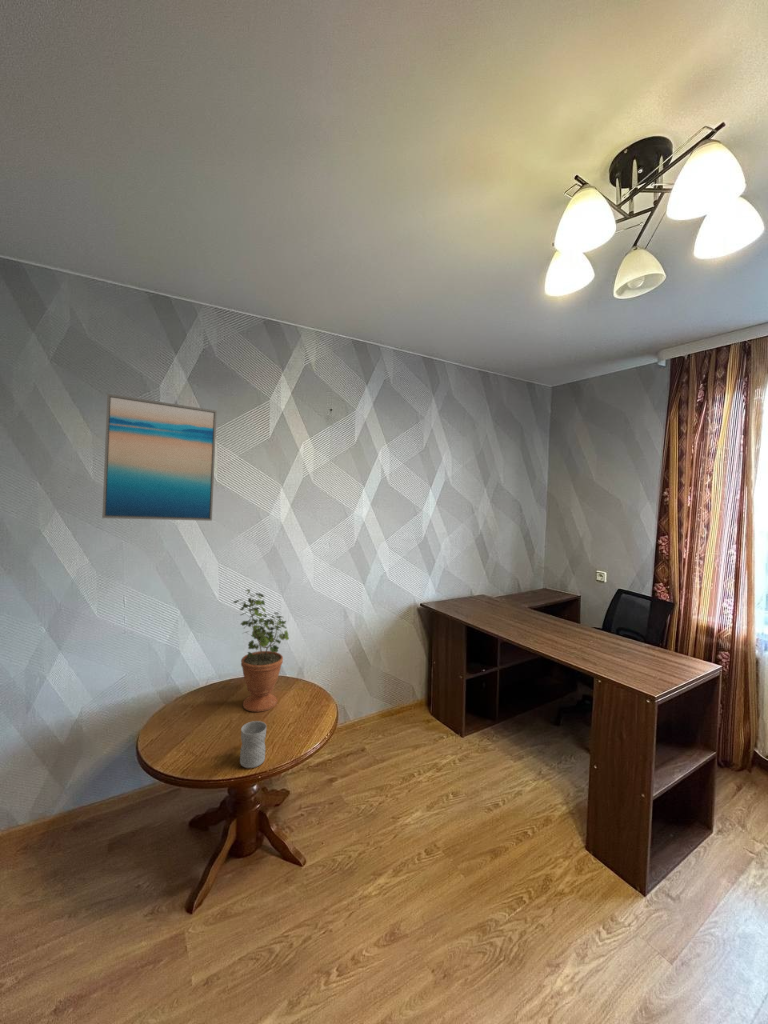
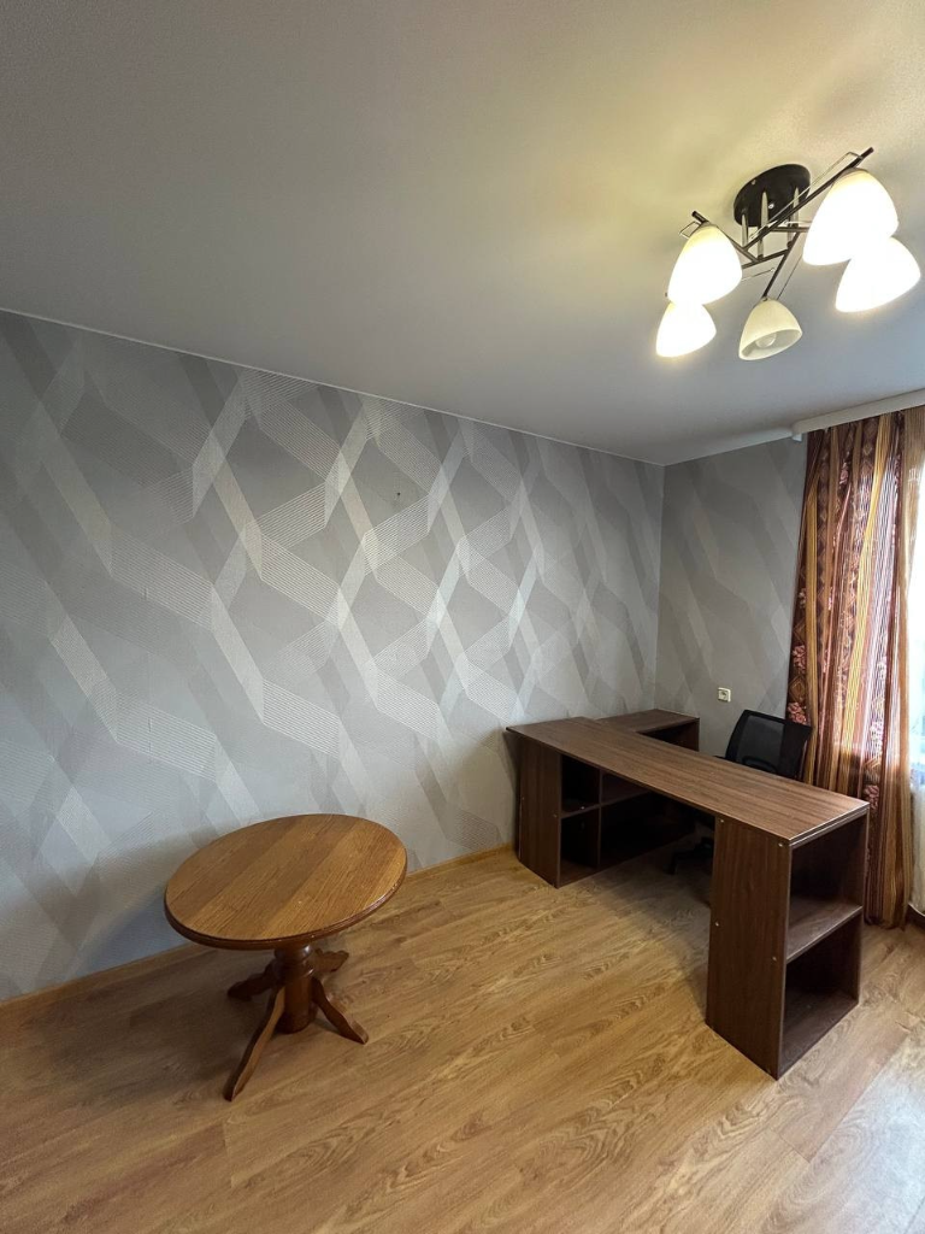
- wall art [101,393,218,522]
- mug [239,720,268,769]
- potted plant [232,588,290,713]
